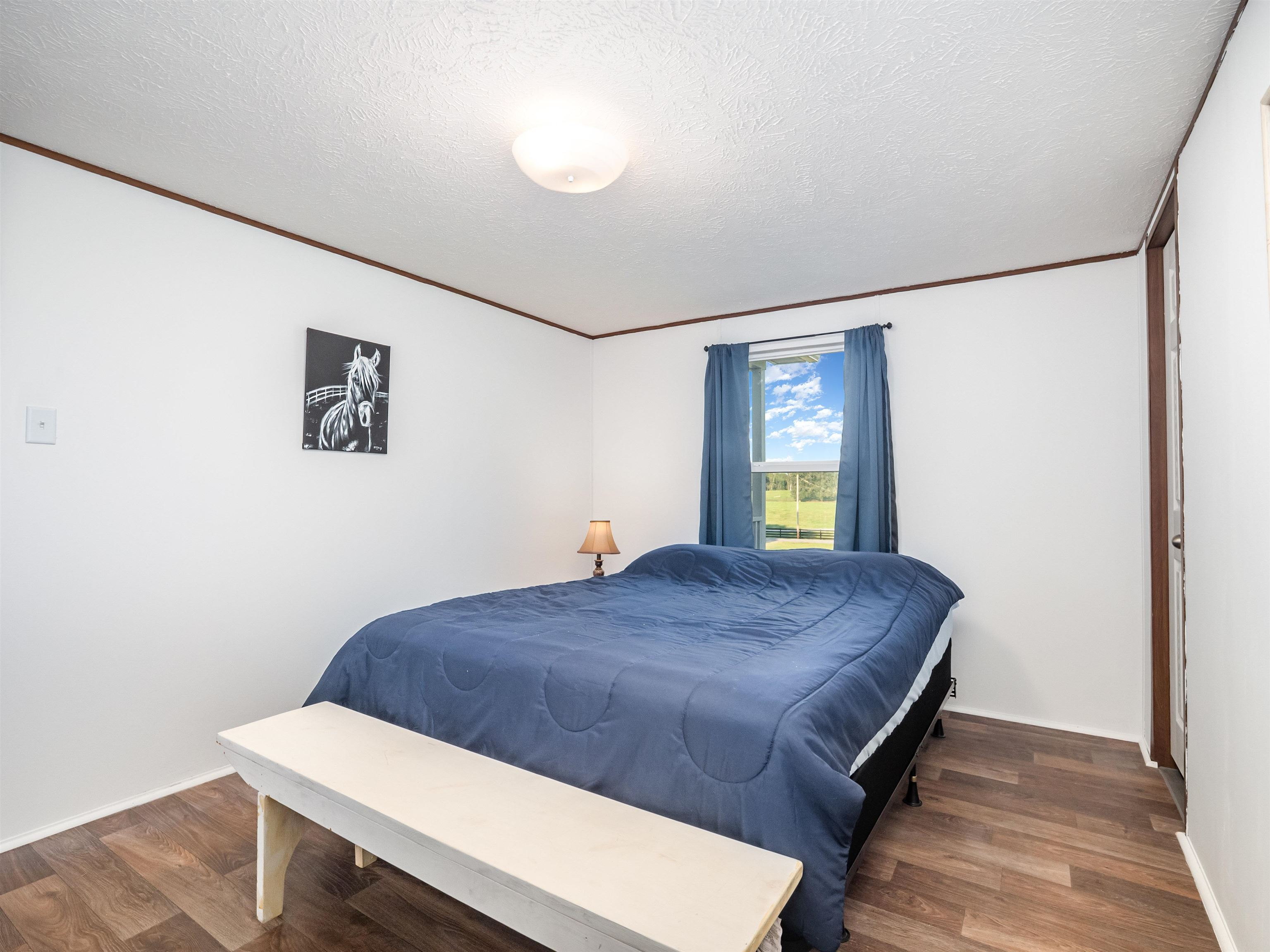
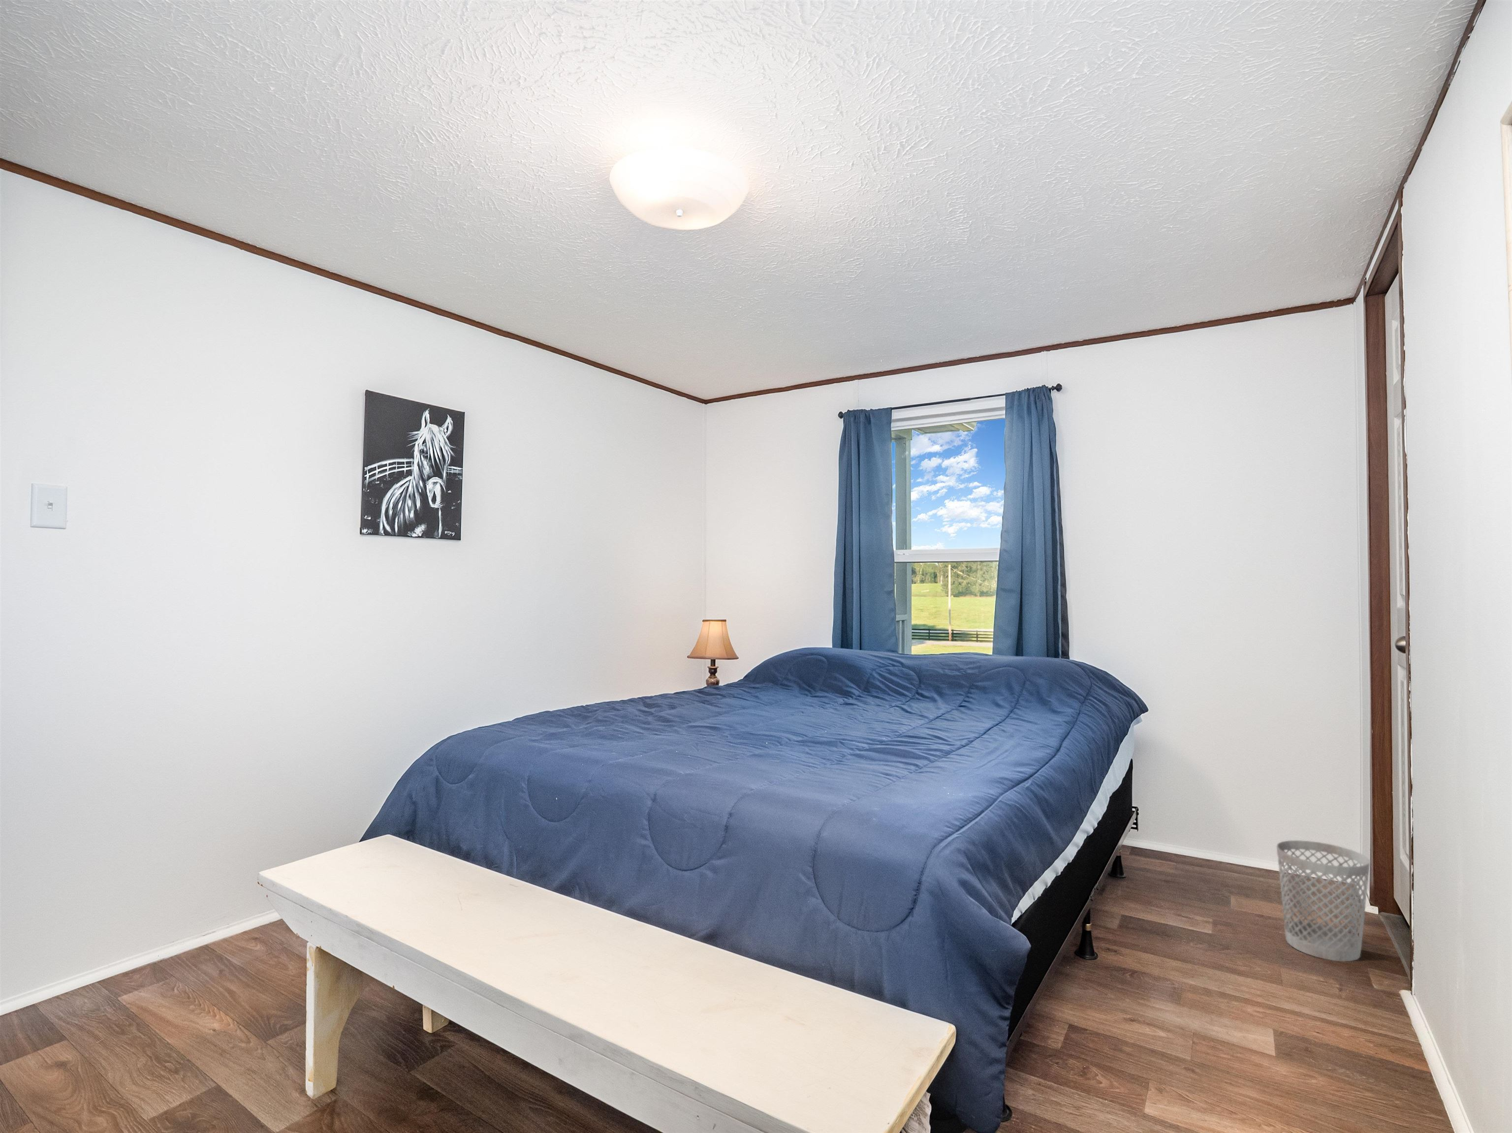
+ wastebasket [1276,840,1370,962]
